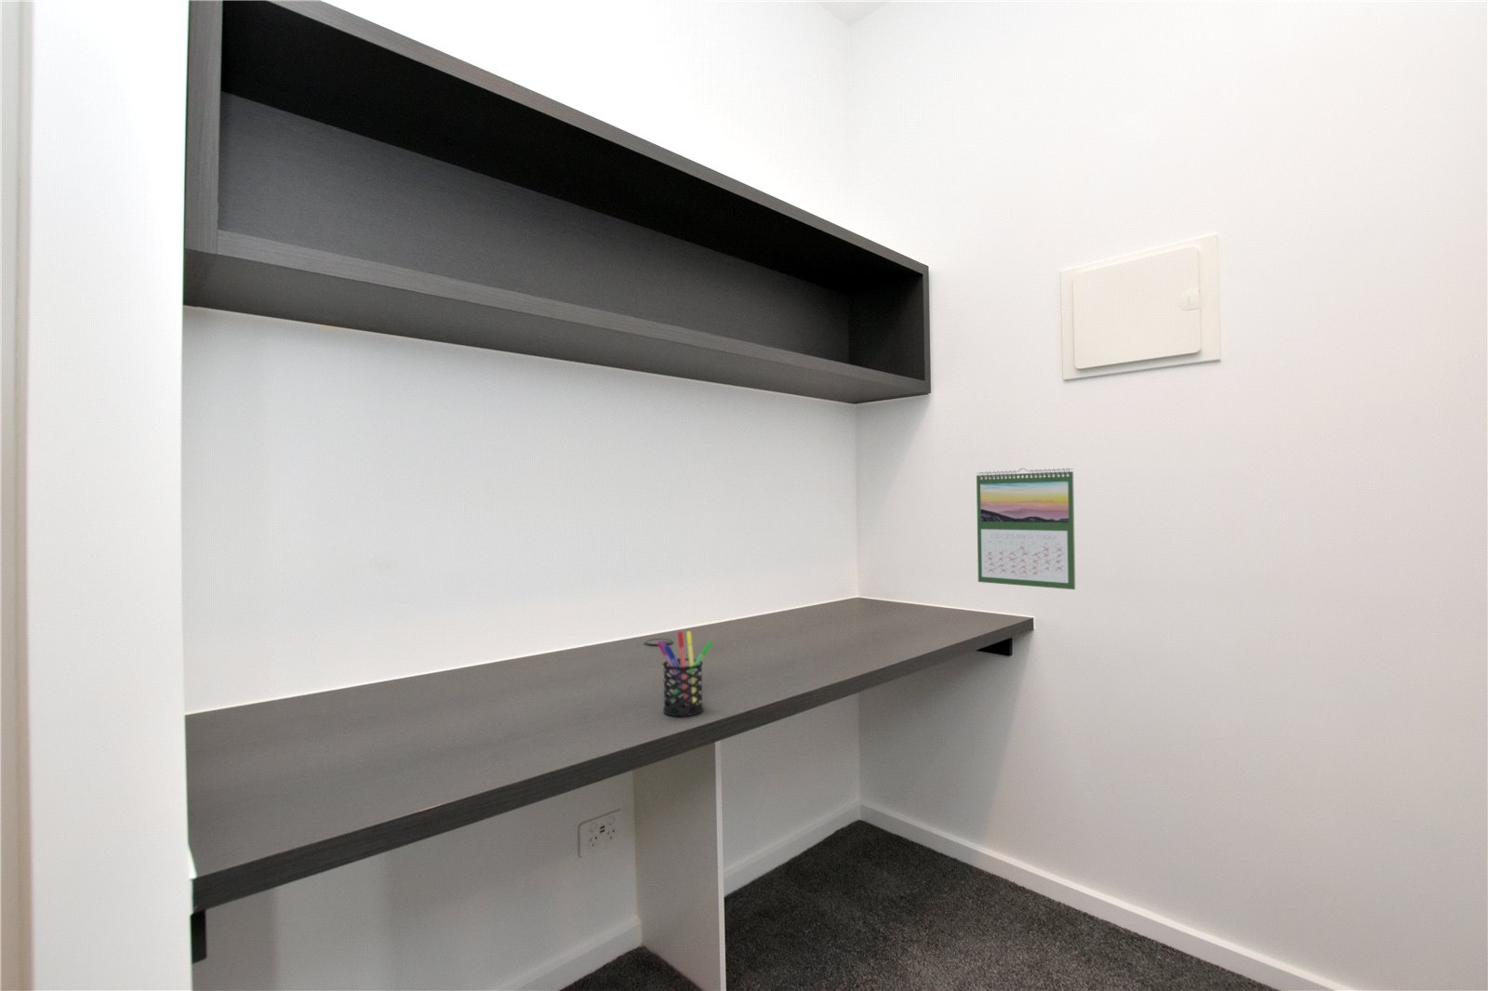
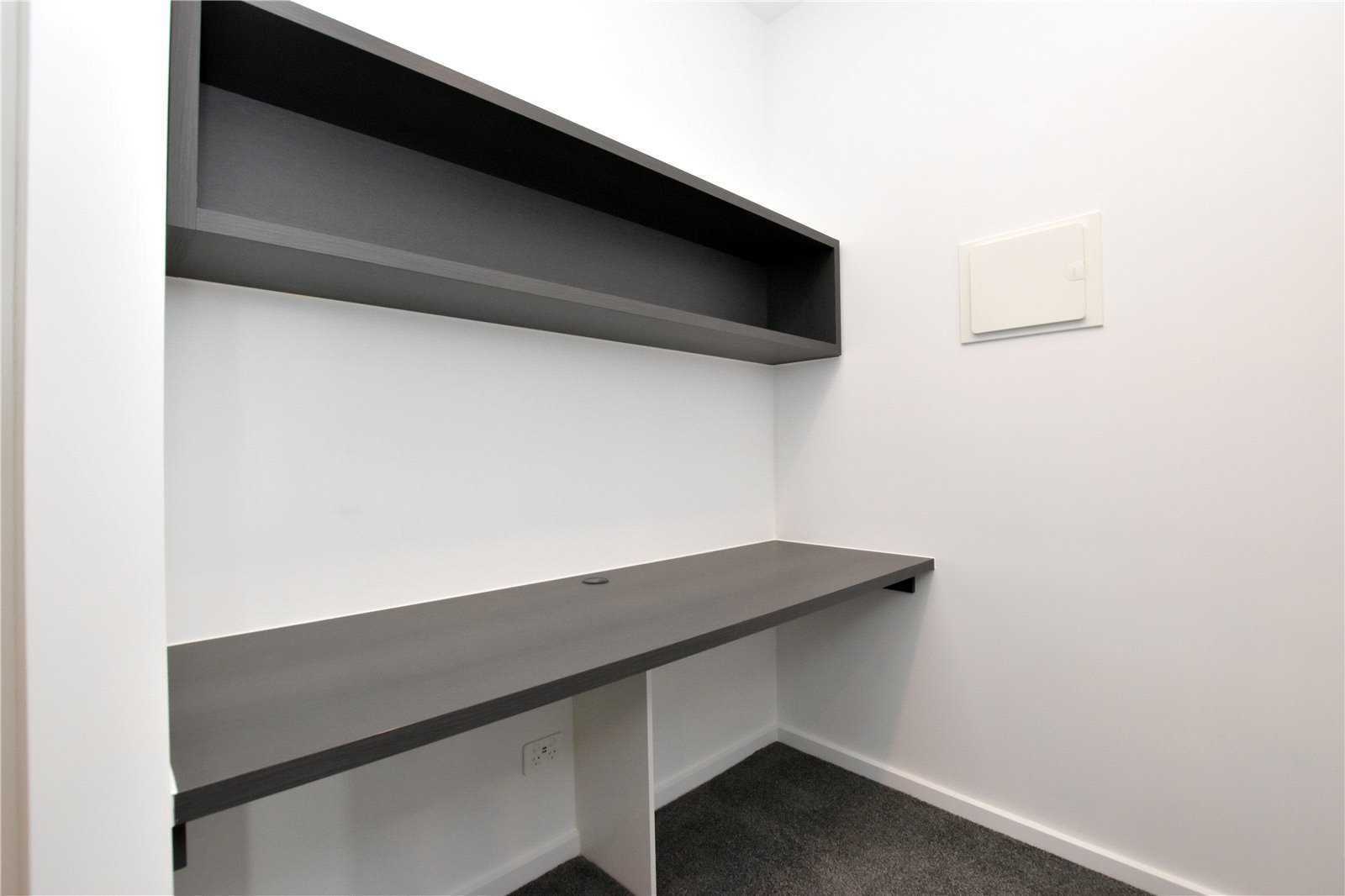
- calendar [976,468,1076,591]
- pen holder [656,630,715,717]
